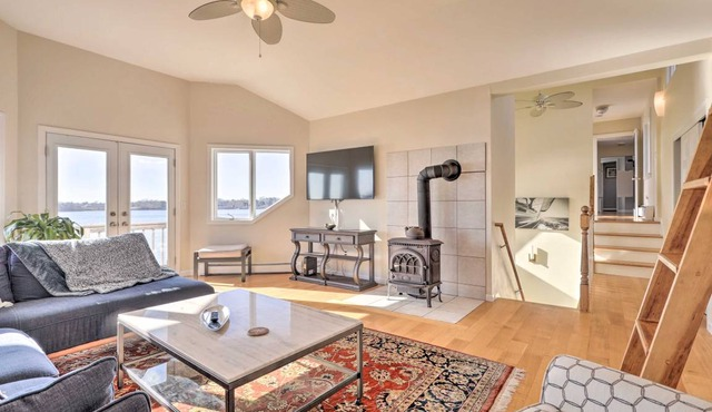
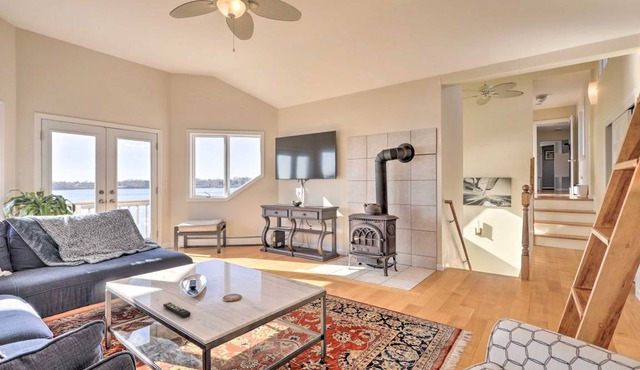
+ remote control [162,301,192,319]
